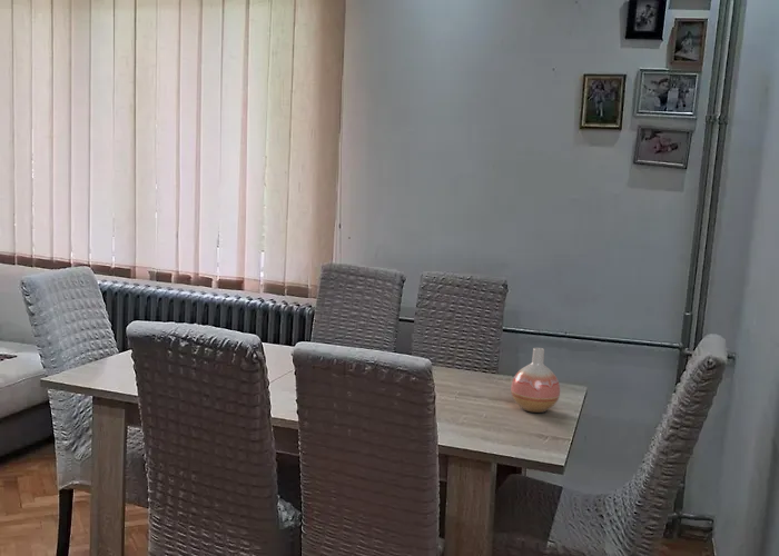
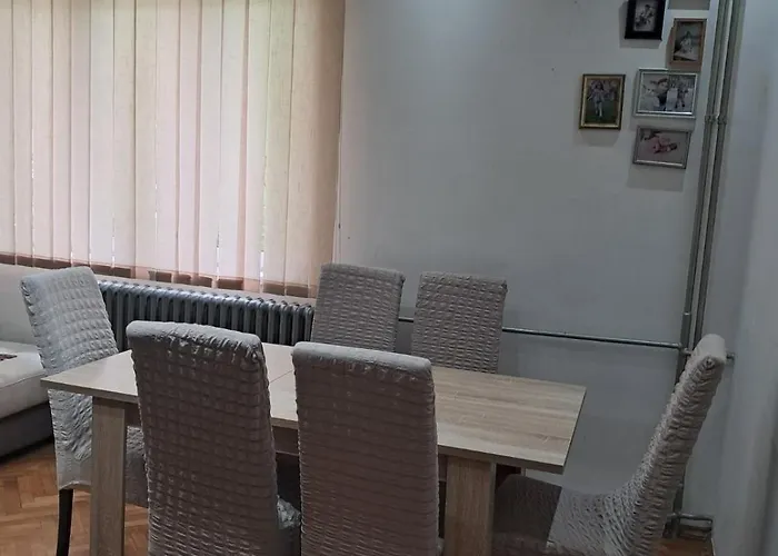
- vase [510,347,561,414]
